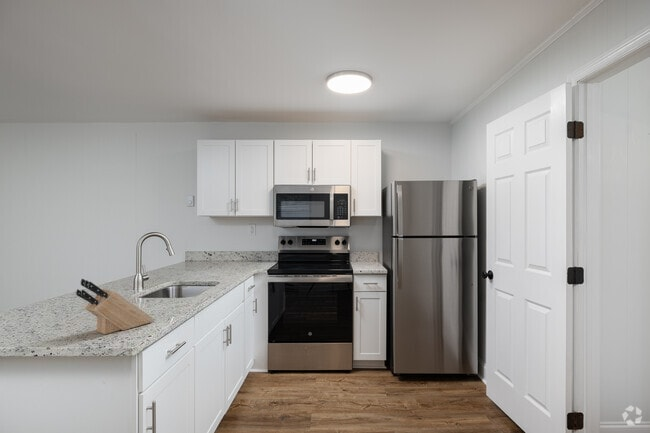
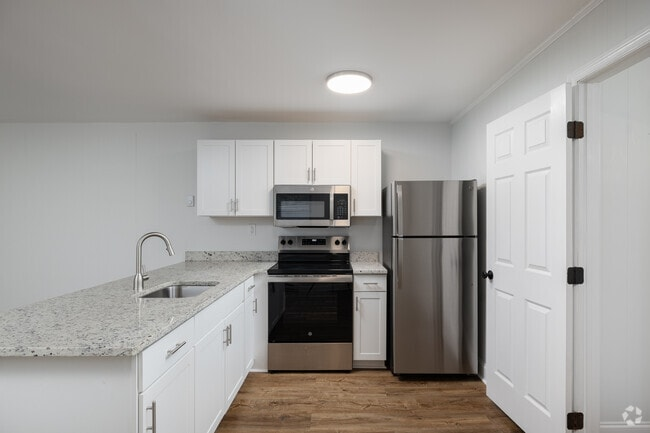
- knife block [75,278,155,335]
